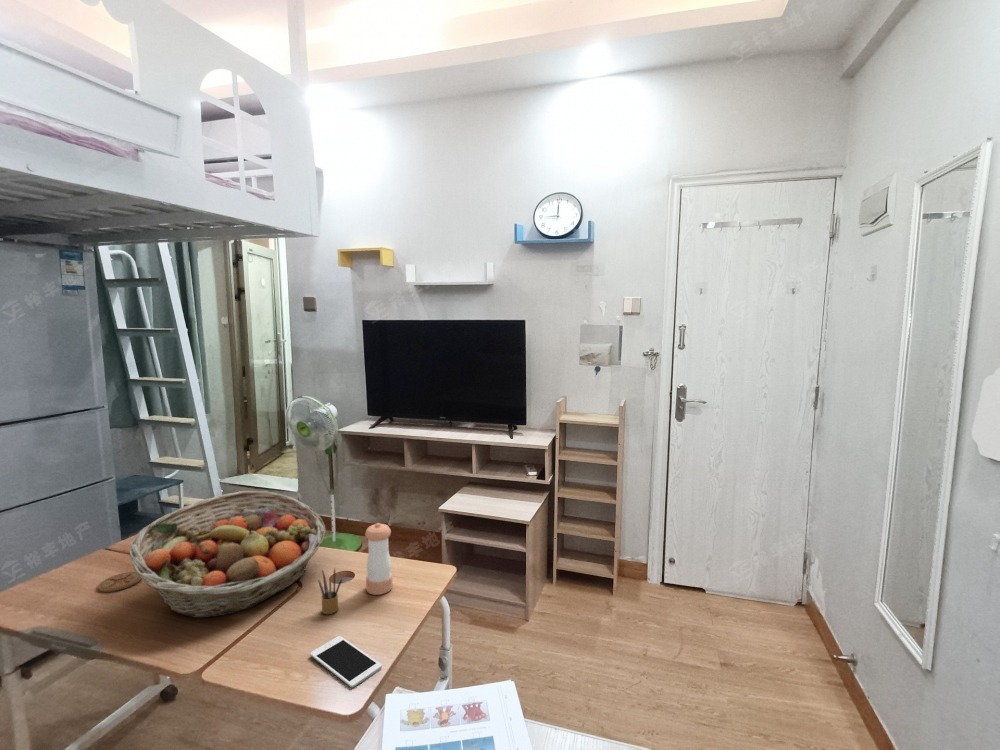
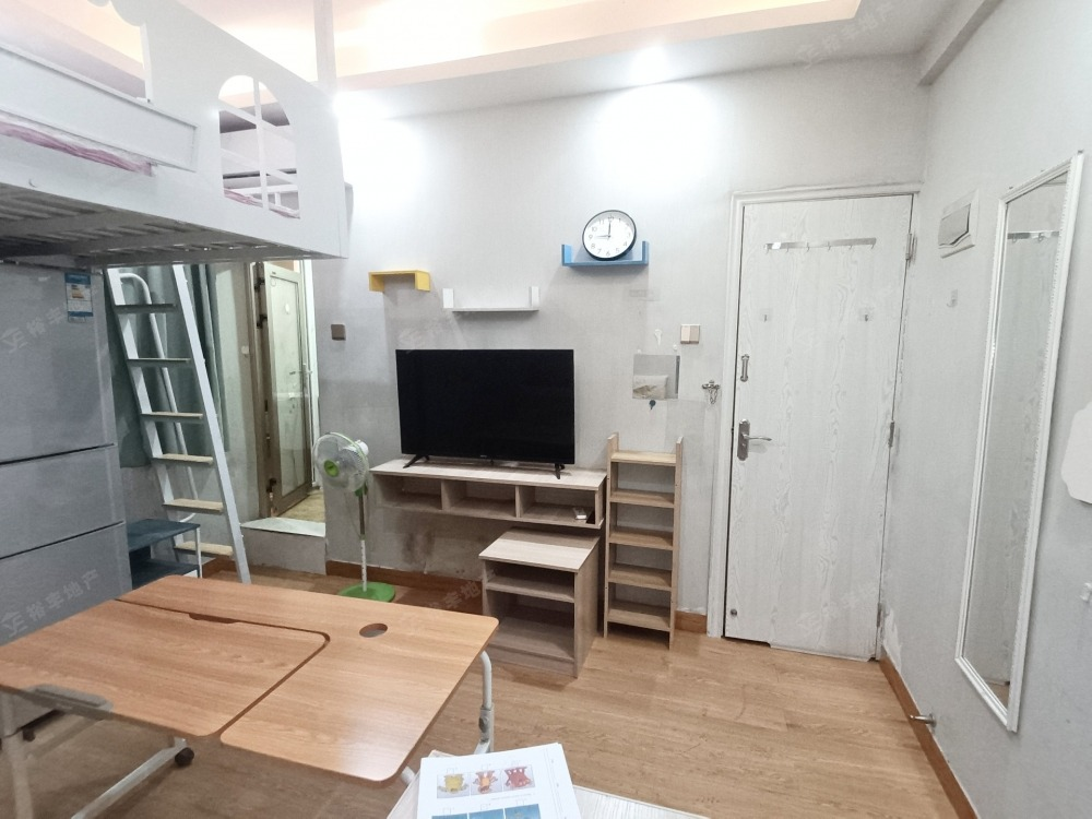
- cell phone [309,635,383,689]
- coaster [97,571,142,593]
- fruit basket [128,490,327,619]
- pepper shaker [364,522,393,596]
- pencil box [317,567,343,615]
